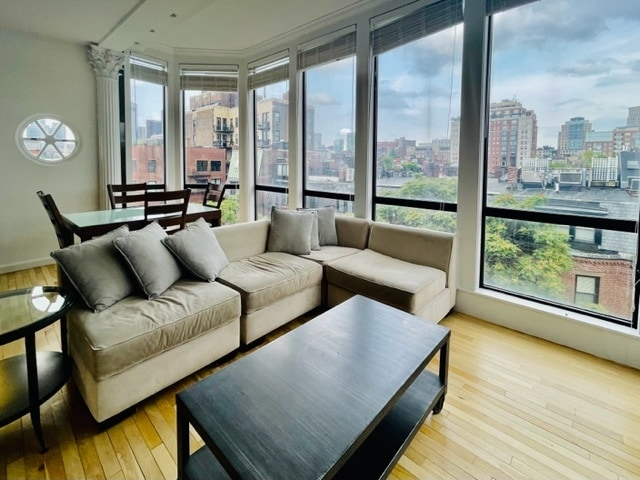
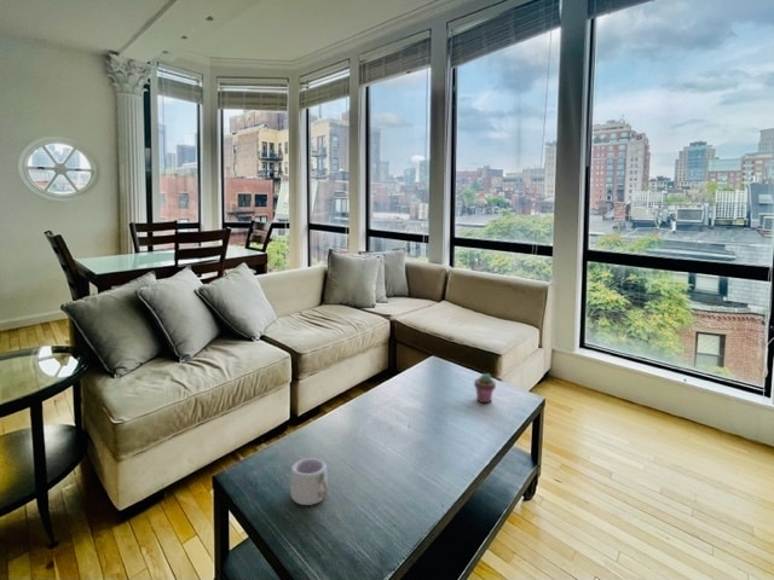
+ mug [289,457,329,506]
+ potted succulent [473,372,497,404]
